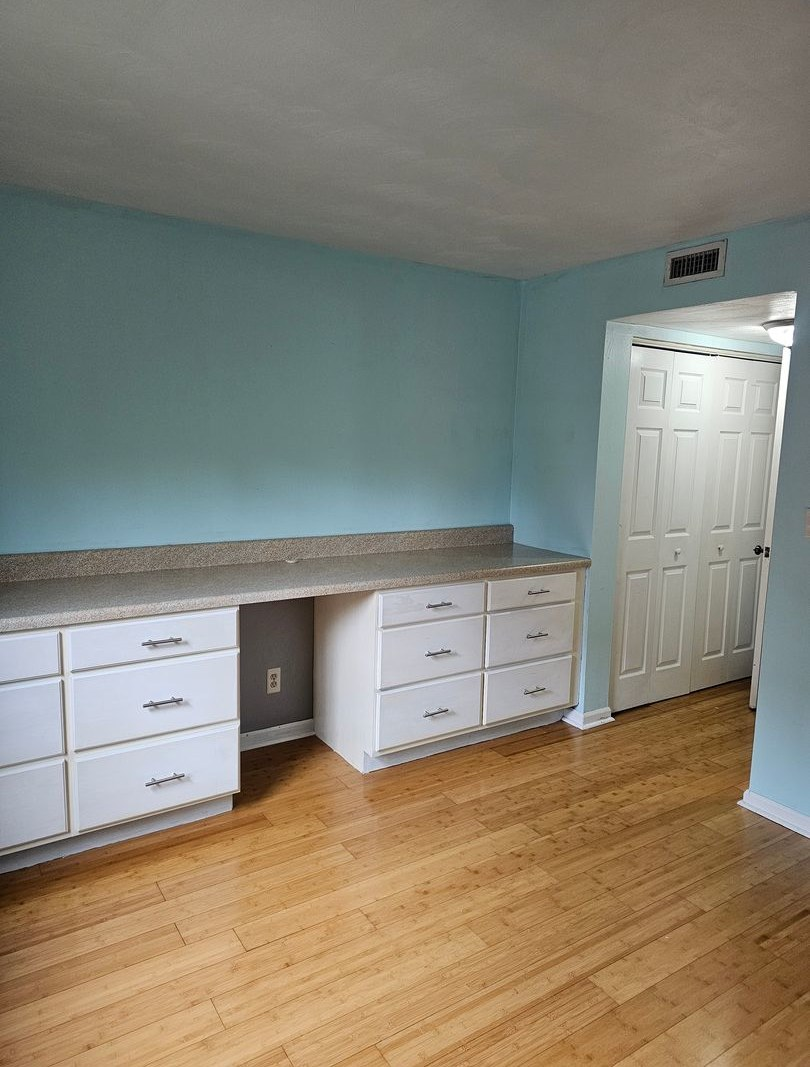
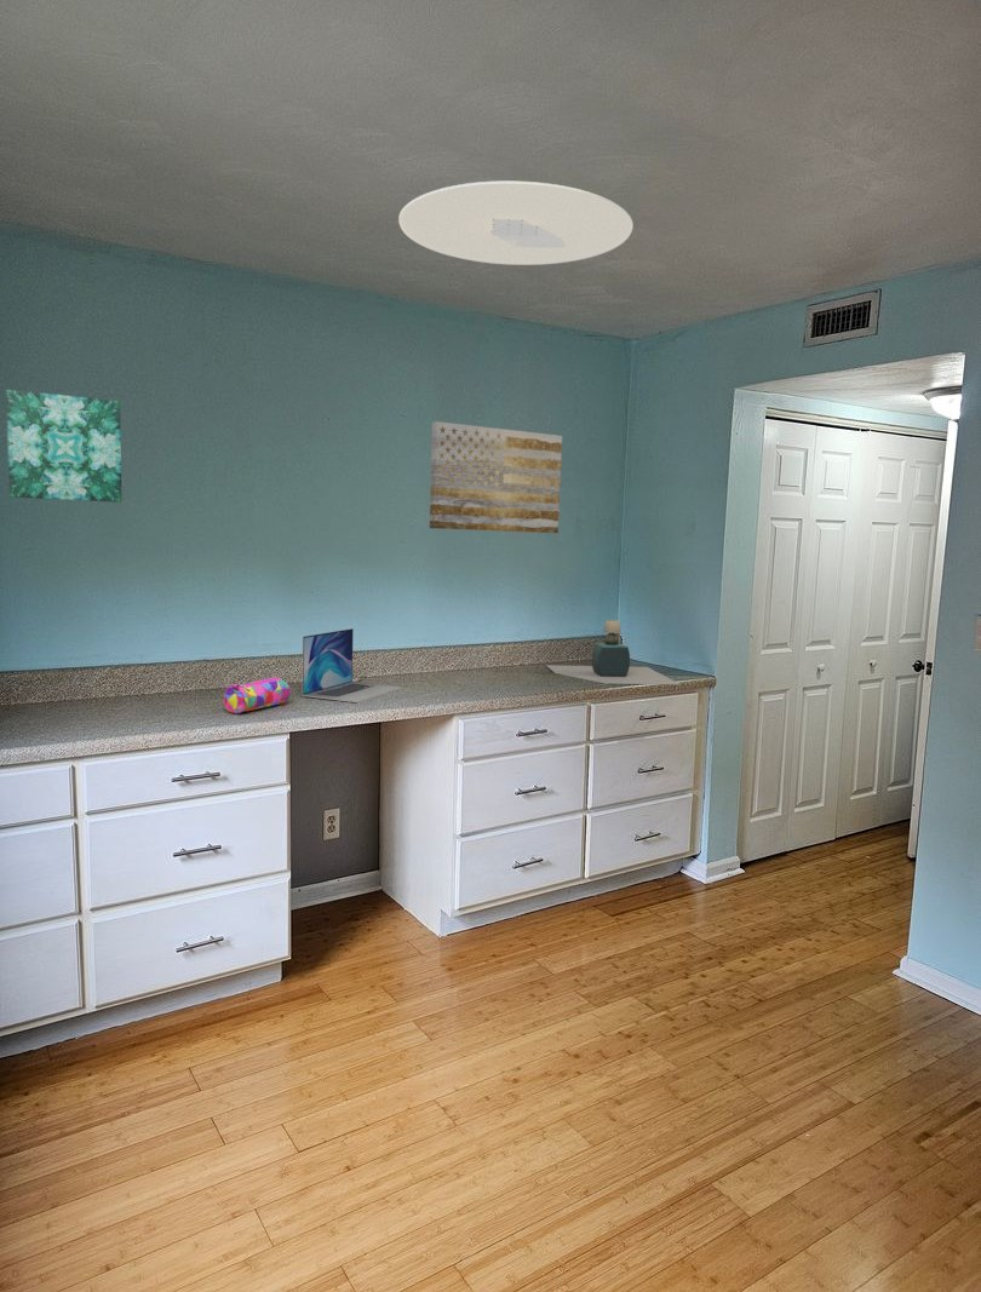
+ laptop [302,627,403,704]
+ desk lamp [545,619,681,685]
+ wall art [429,420,563,534]
+ wall art [5,389,124,504]
+ pencil case [223,676,291,714]
+ ceiling light [397,180,633,266]
